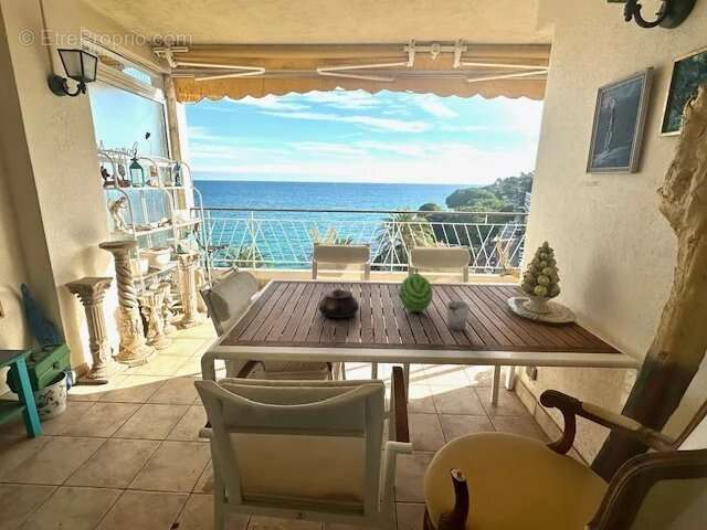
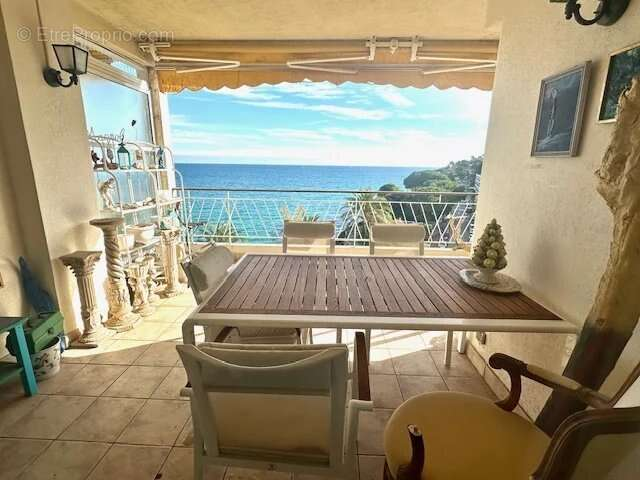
- cup [446,300,471,332]
- teapot [318,287,360,319]
- fruit [398,267,434,314]
